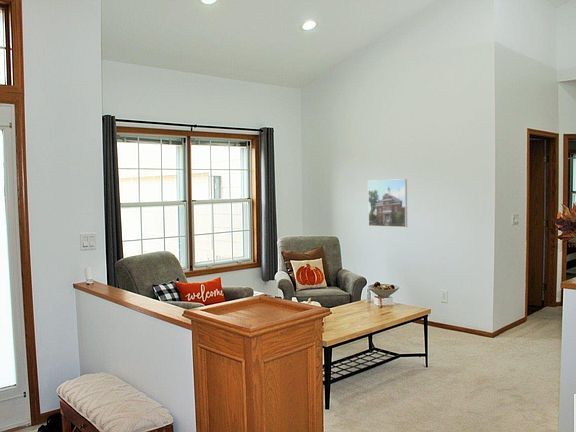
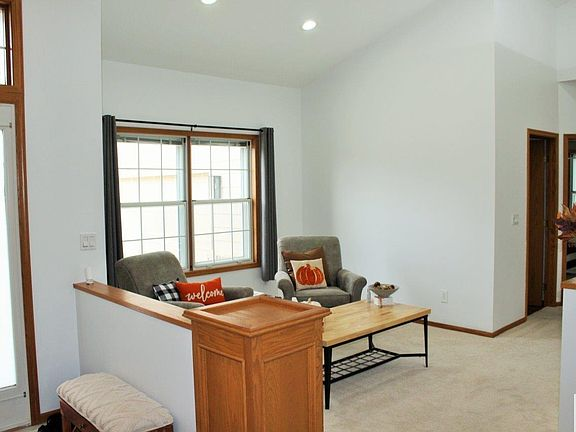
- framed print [367,178,408,228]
